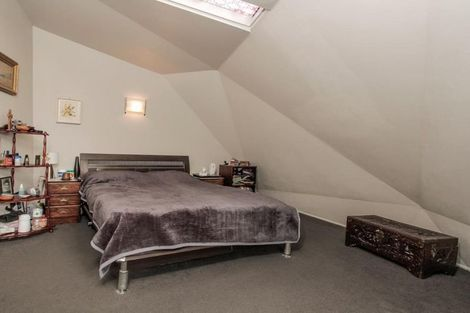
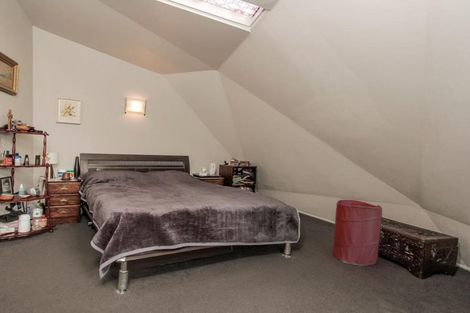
+ laundry hamper [332,199,383,267]
